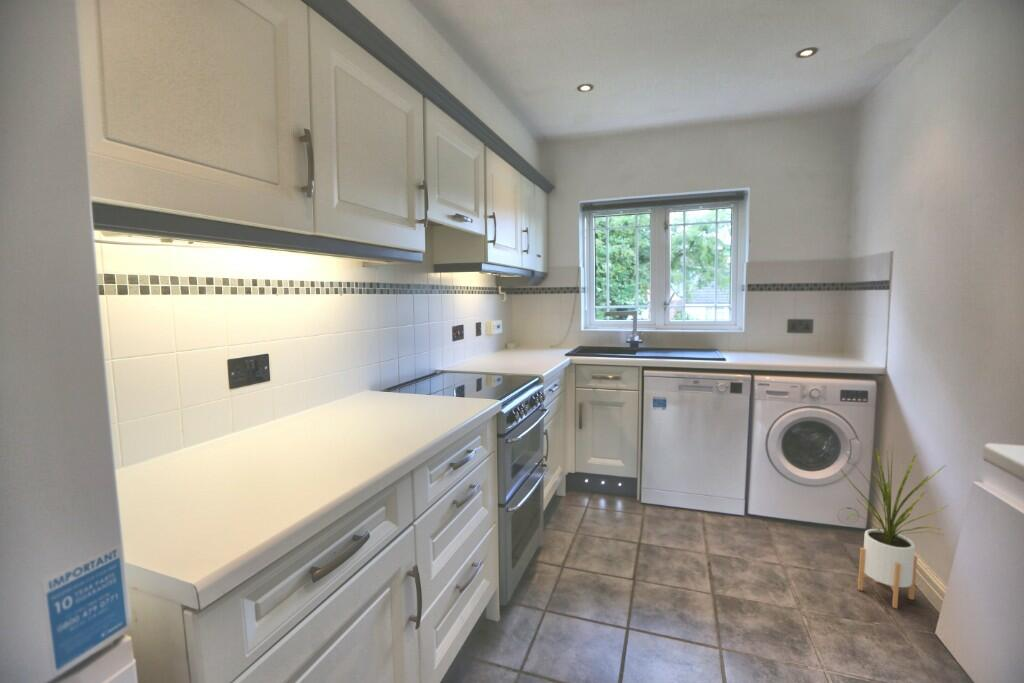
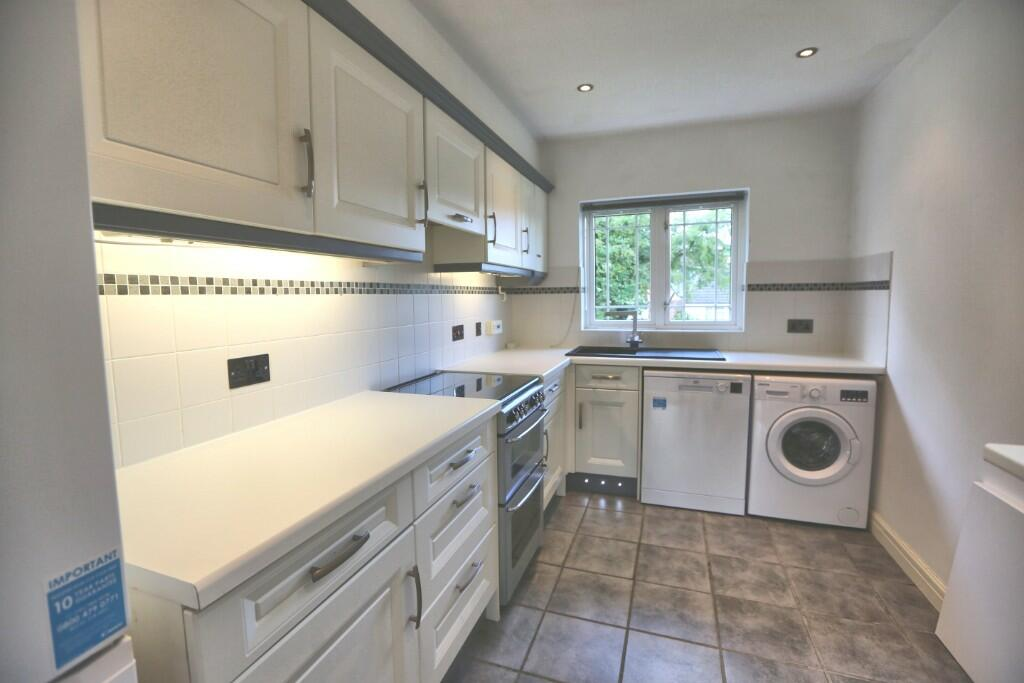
- house plant [839,439,949,609]
